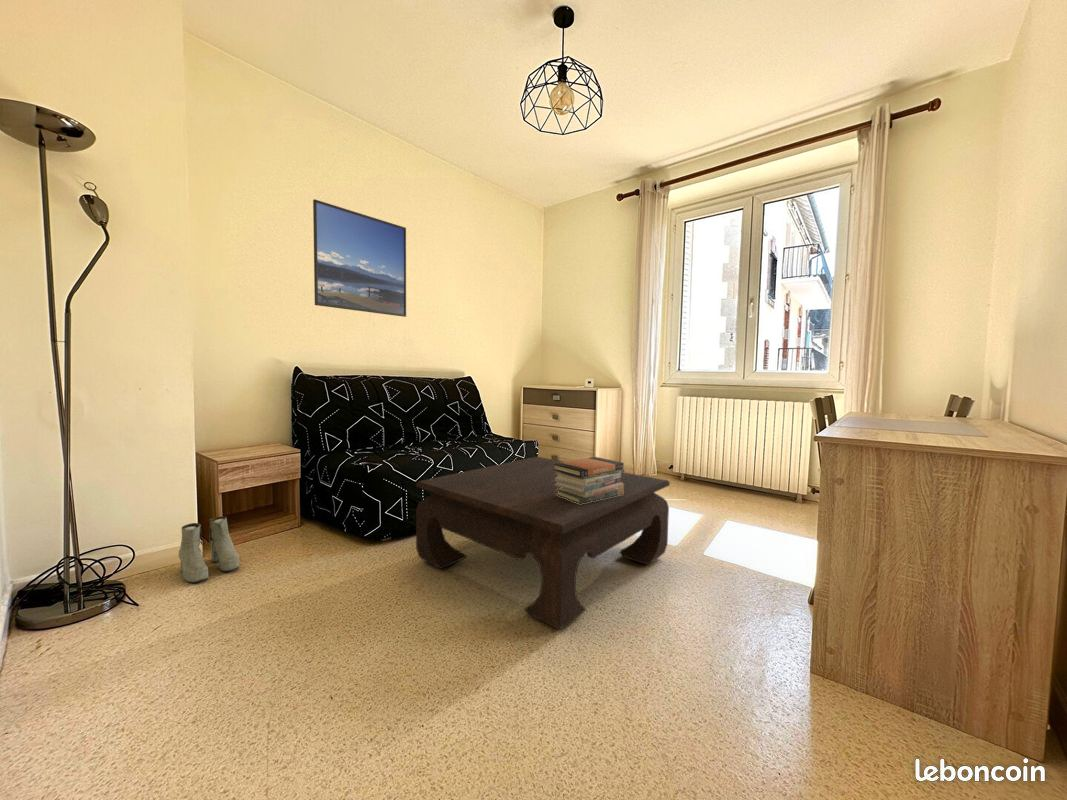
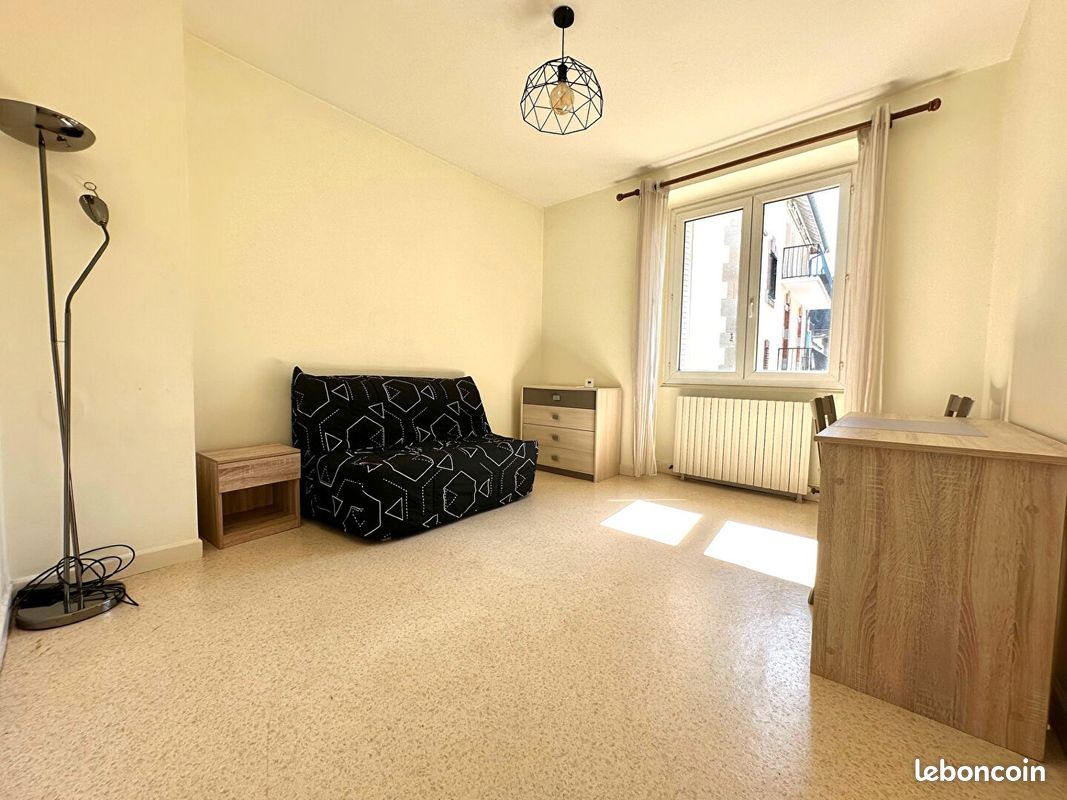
- coffee table [415,456,671,631]
- book stack [553,456,625,504]
- boots [178,515,241,584]
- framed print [312,198,407,318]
